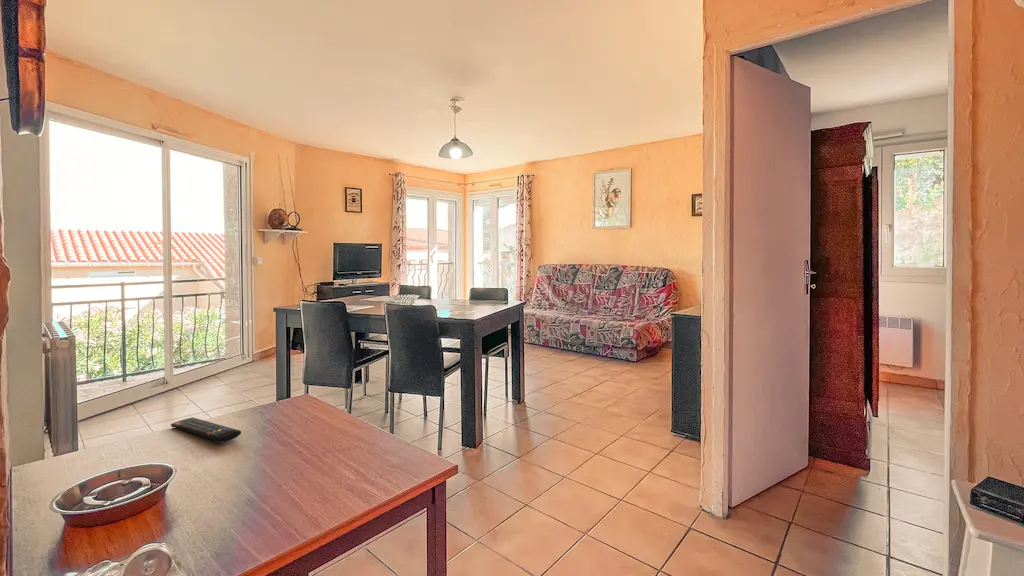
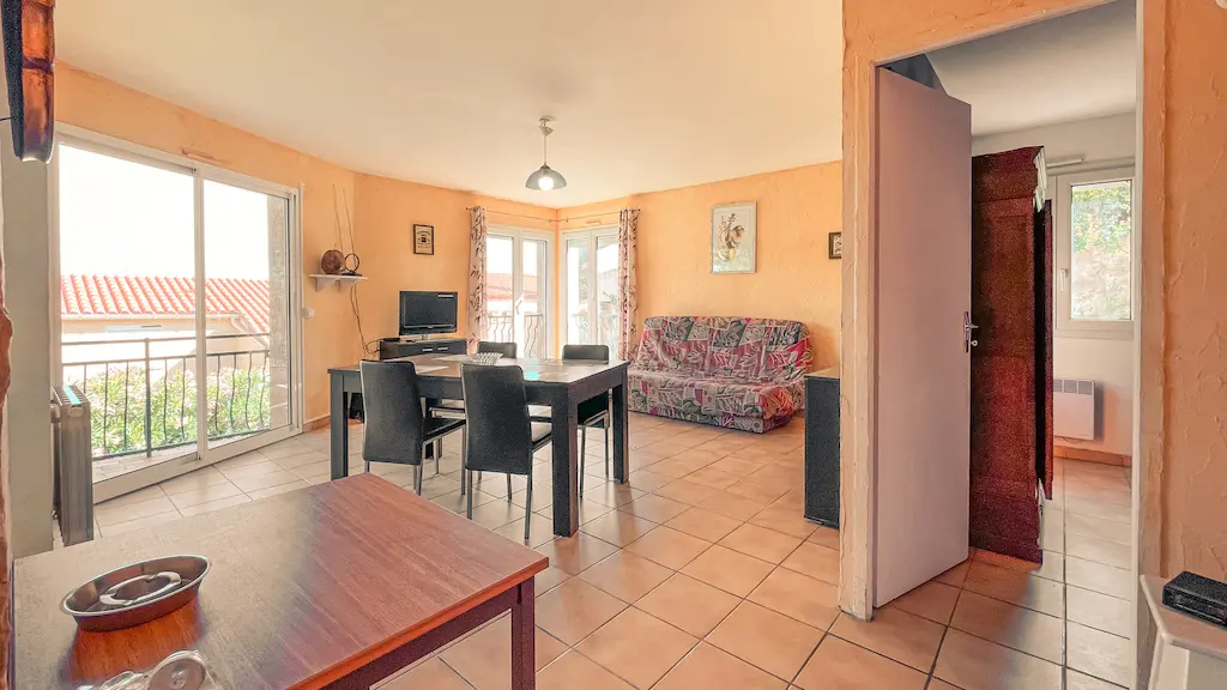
- remote control [170,417,242,443]
